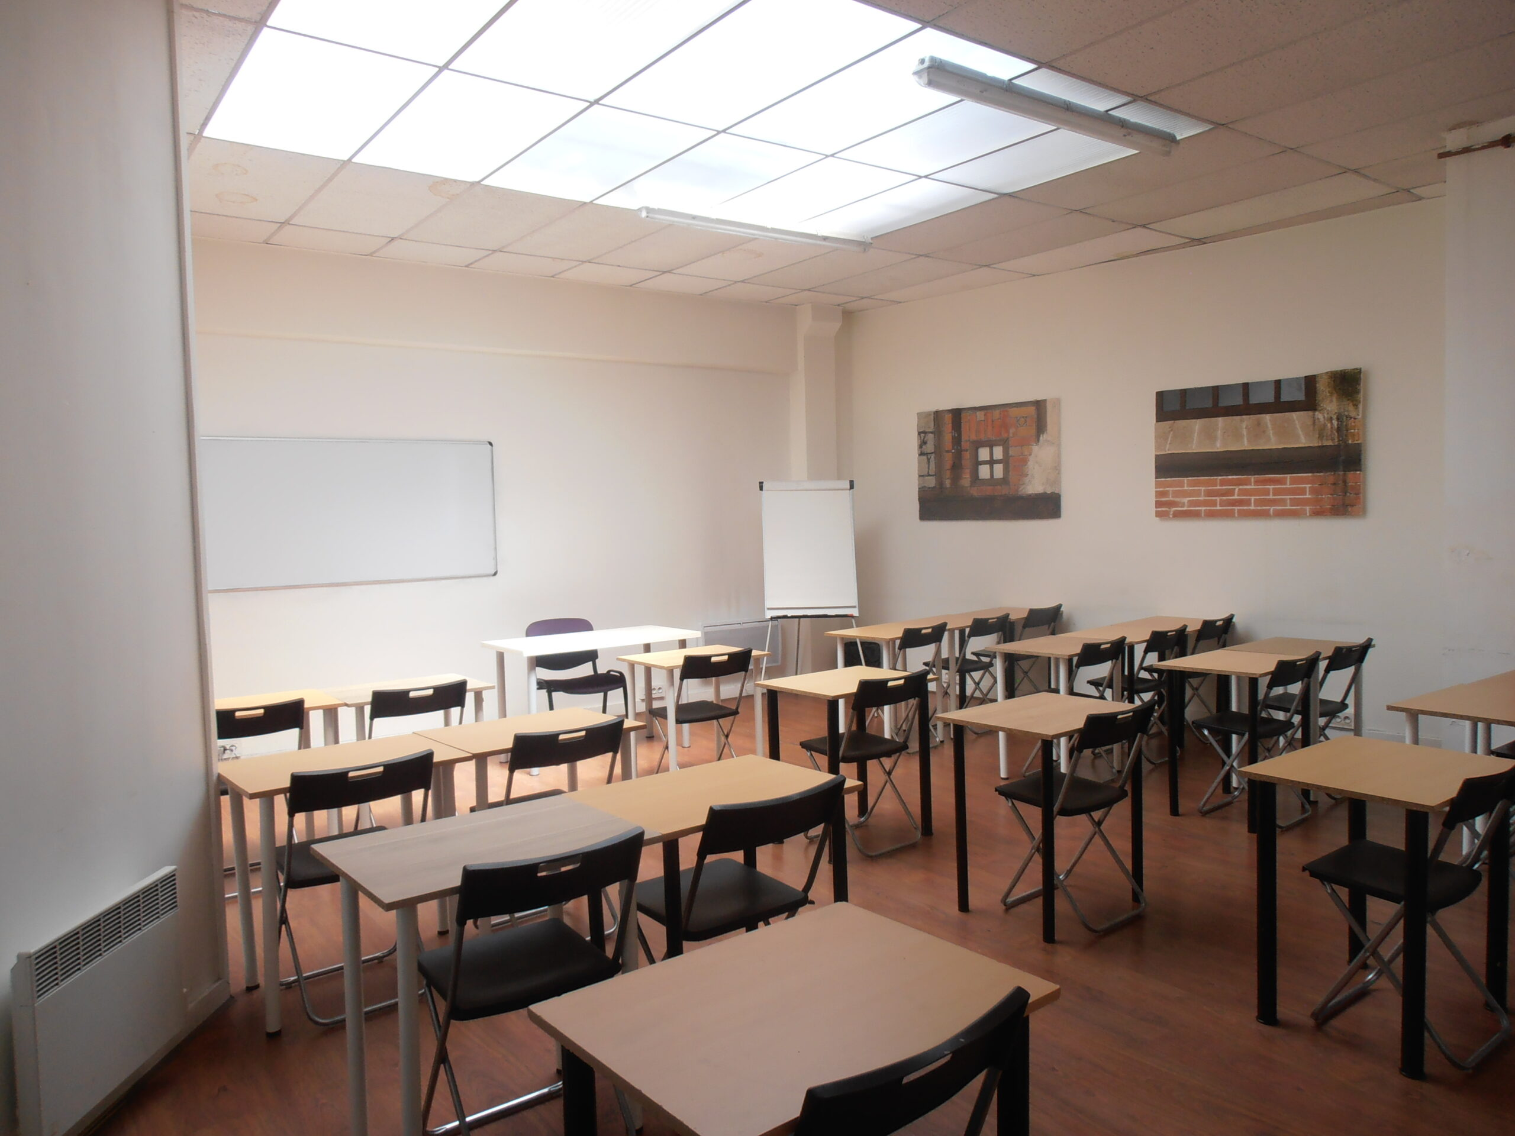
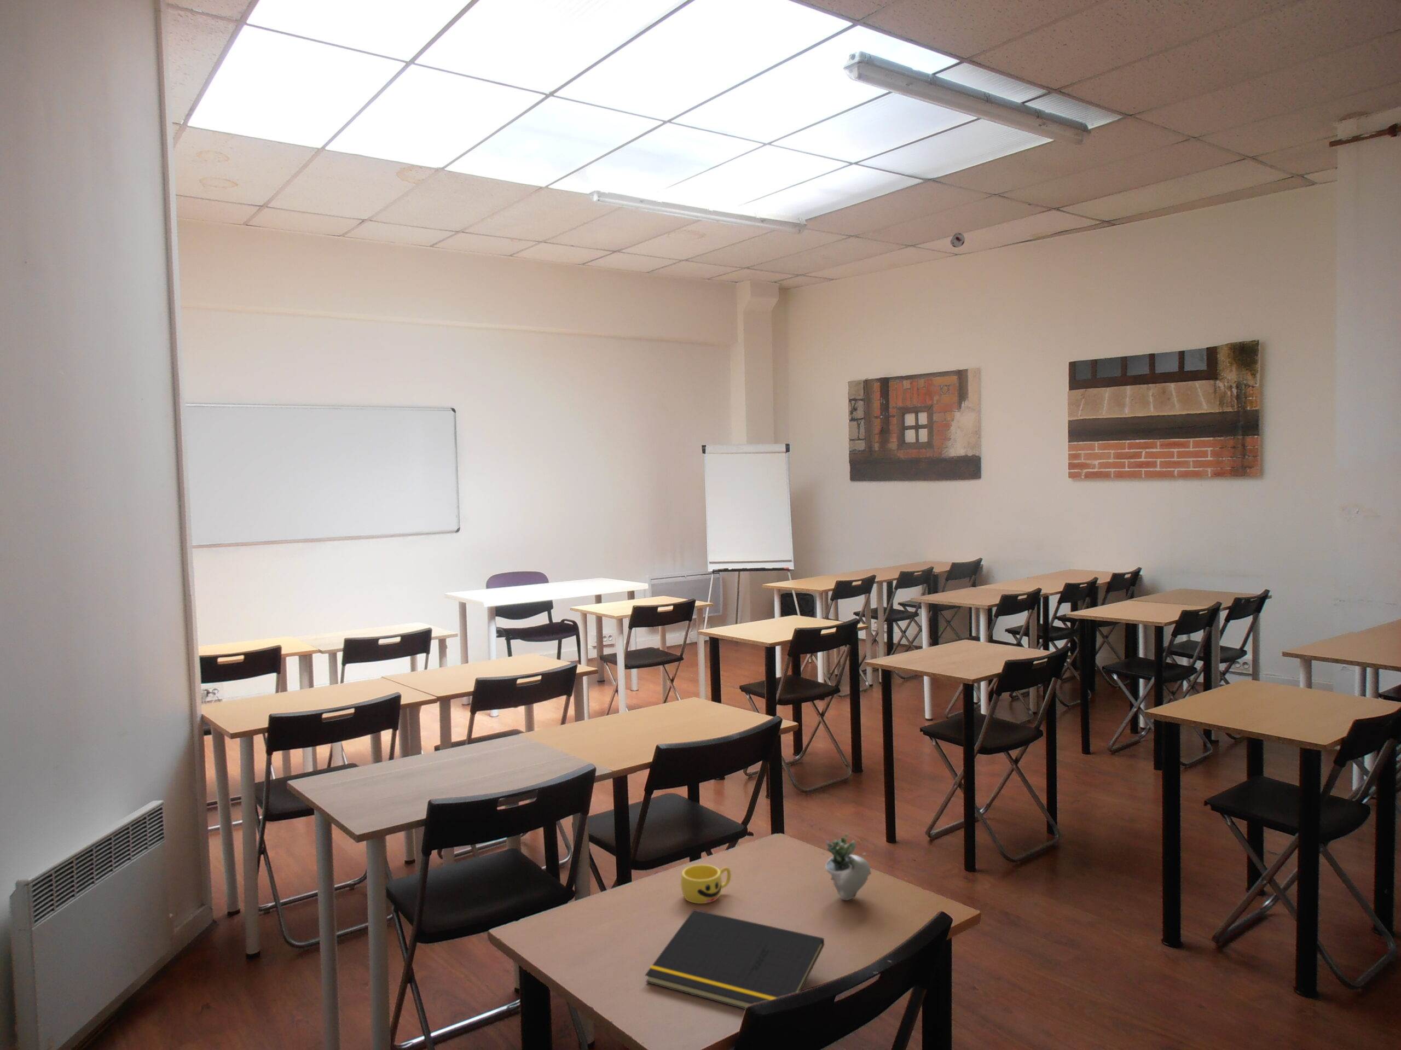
+ cup [681,864,731,904]
+ succulent plant [821,832,871,901]
+ smoke detector [950,232,965,248]
+ notepad [644,909,825,1010]
